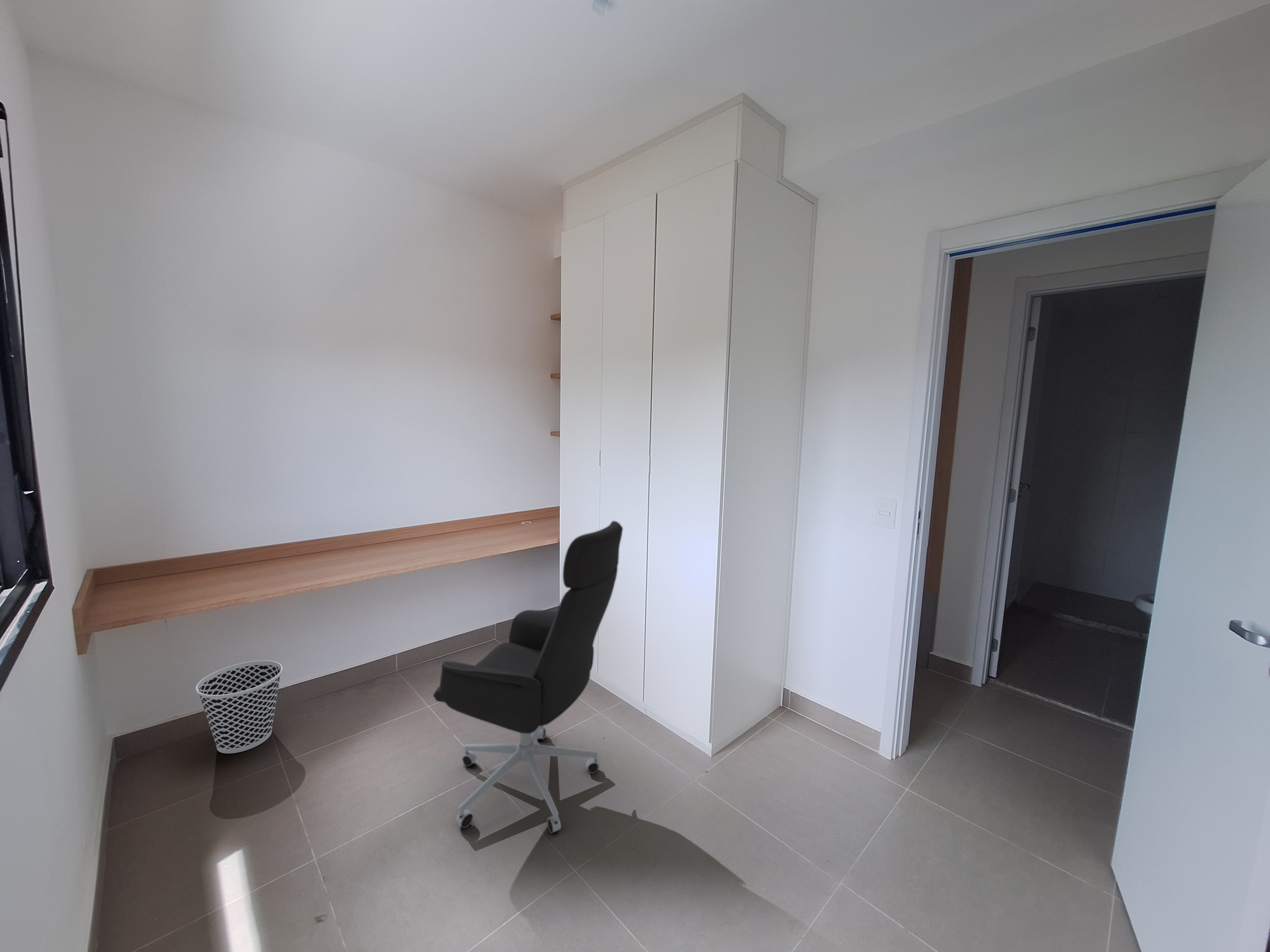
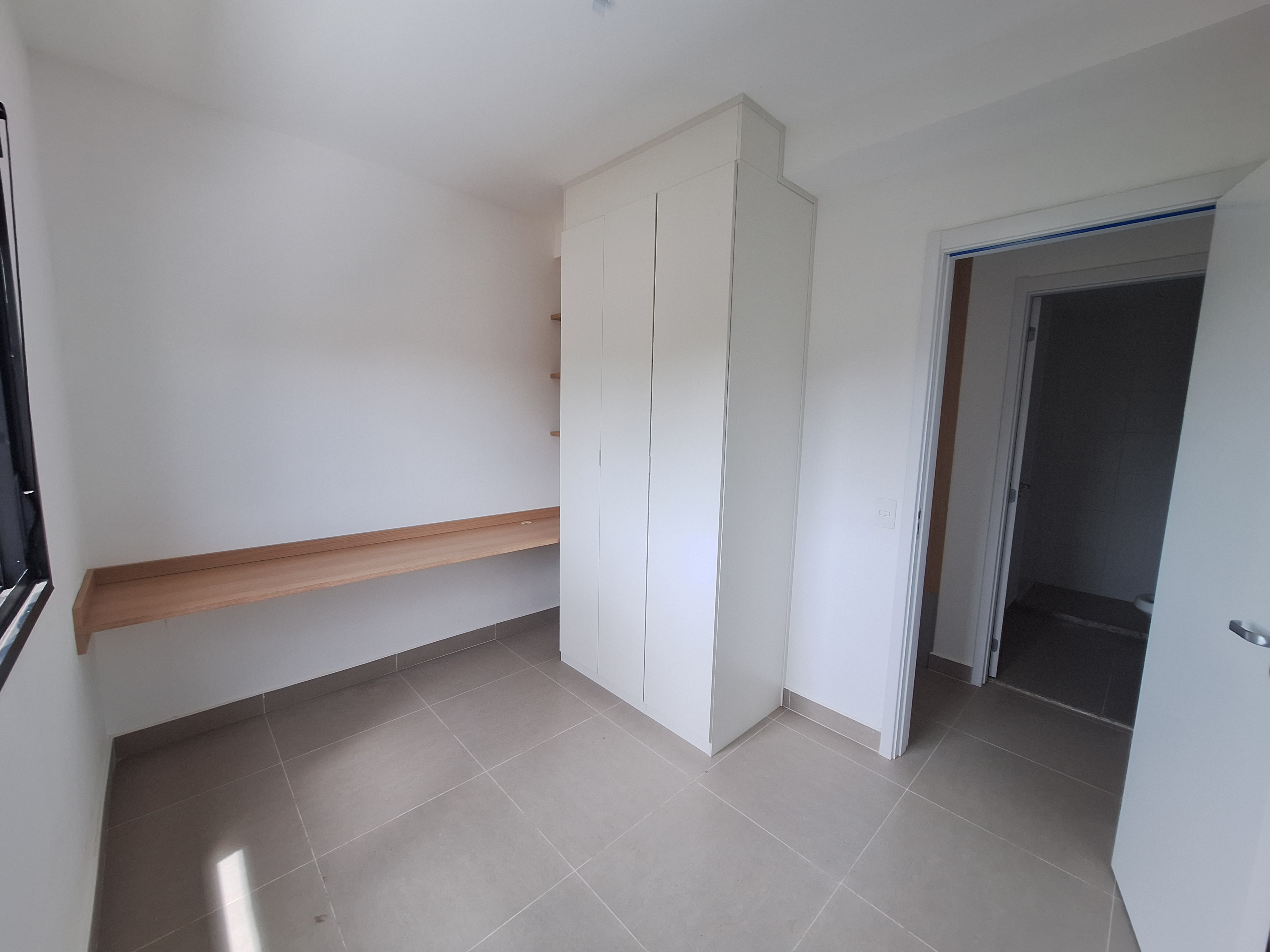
- office chair [433,520,623,834]
- wastebasket [196,660,283,754]
